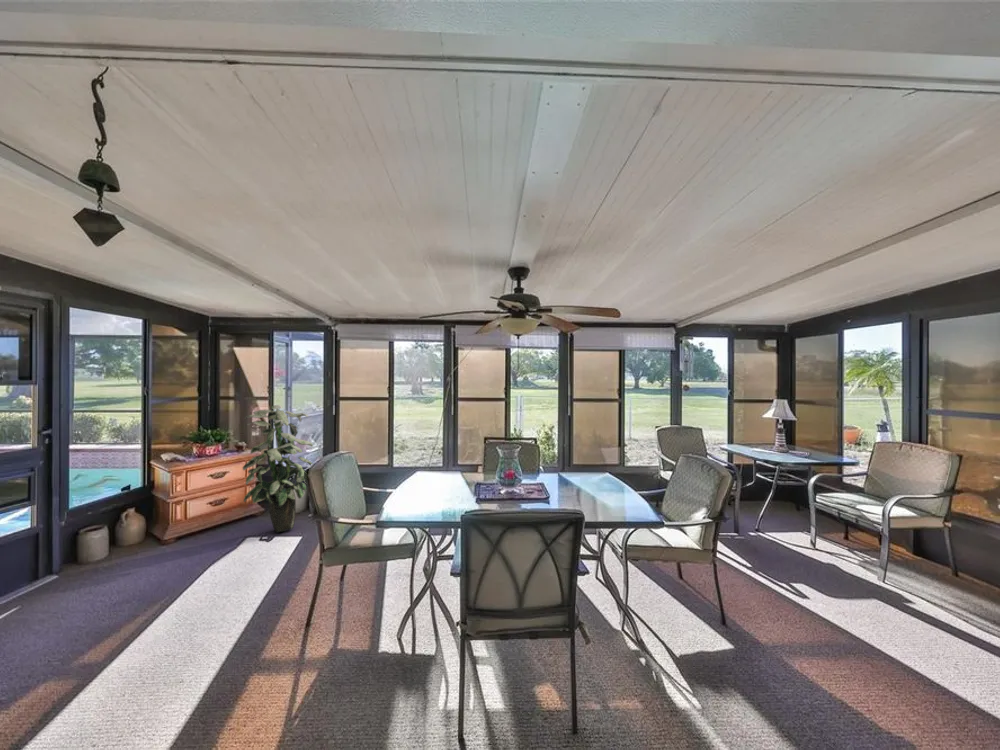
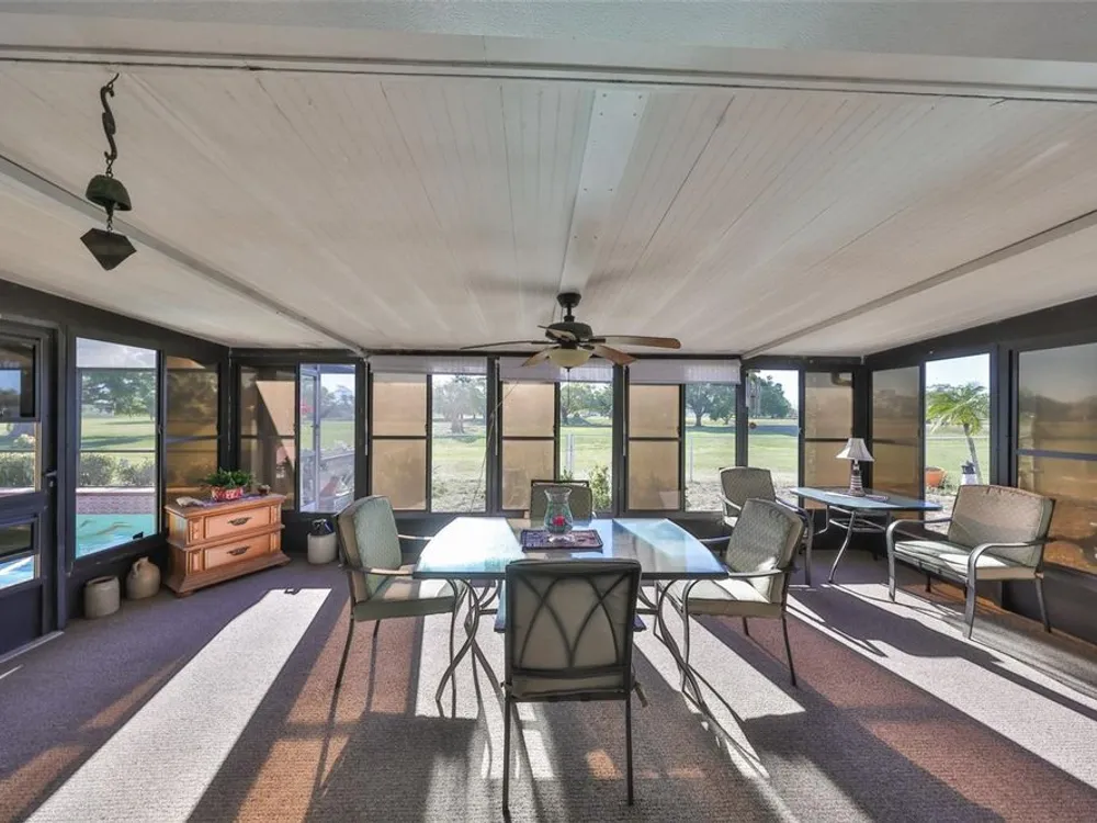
- indoor plant [242,404,314,534]
